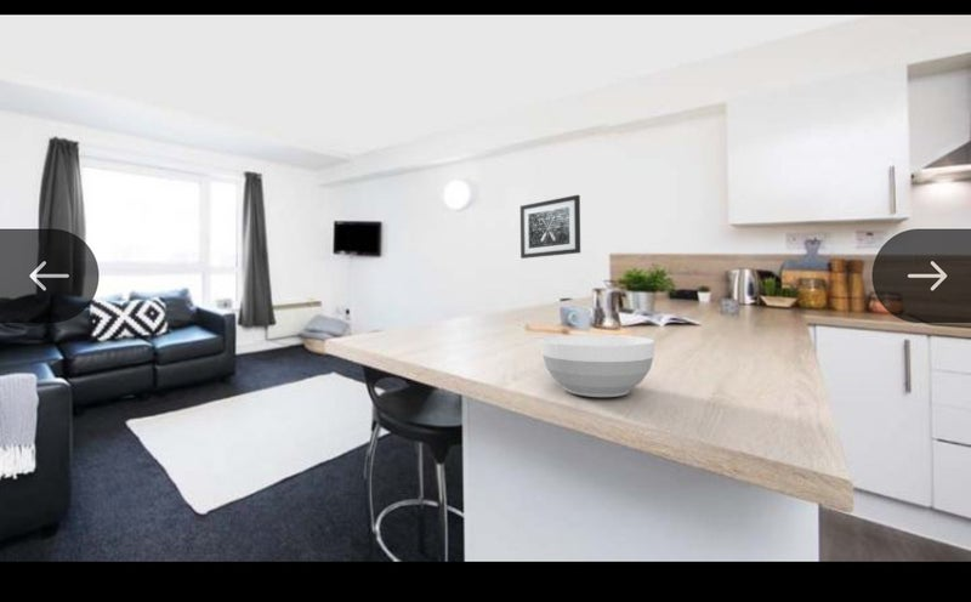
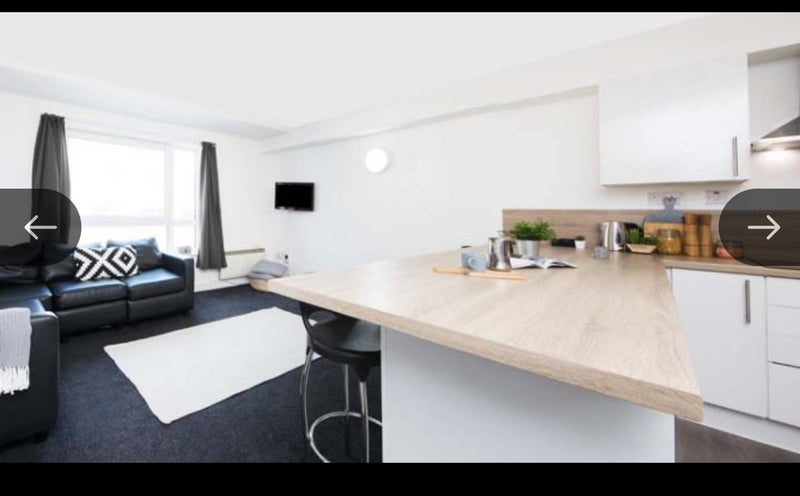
- bowl [540,334,657,398]
- wall art [519,194,581,260]
